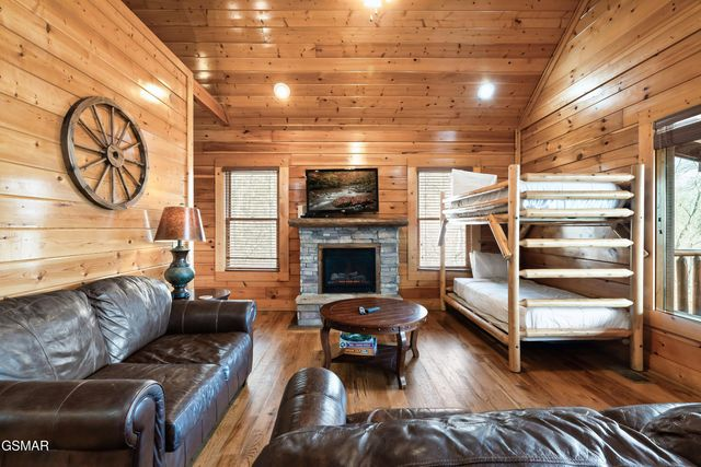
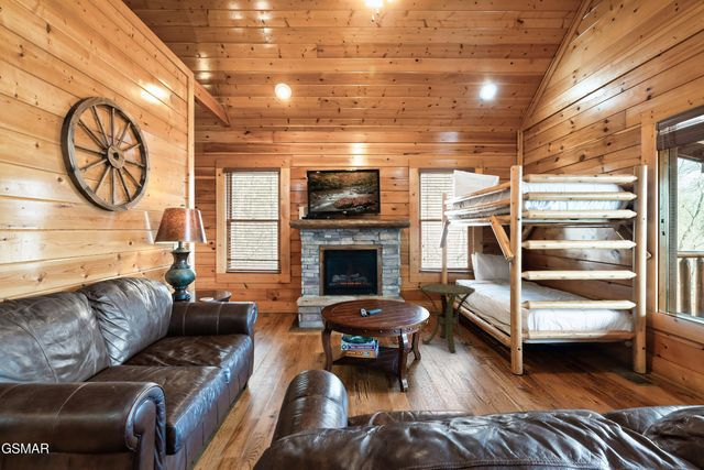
+ side table [418,283,476,353]
